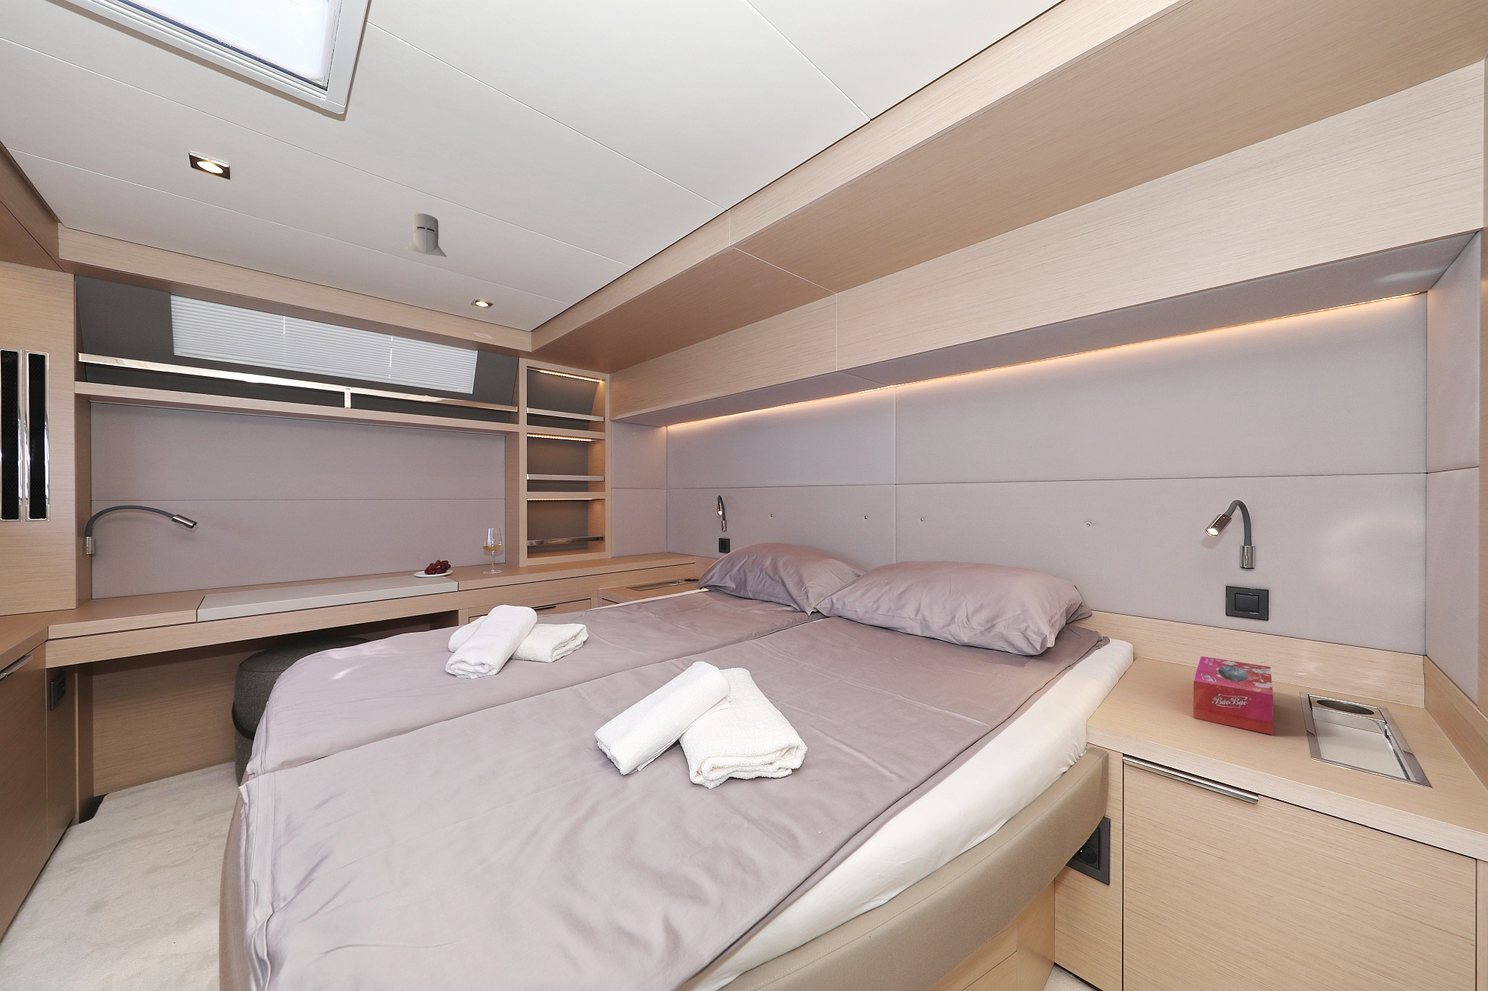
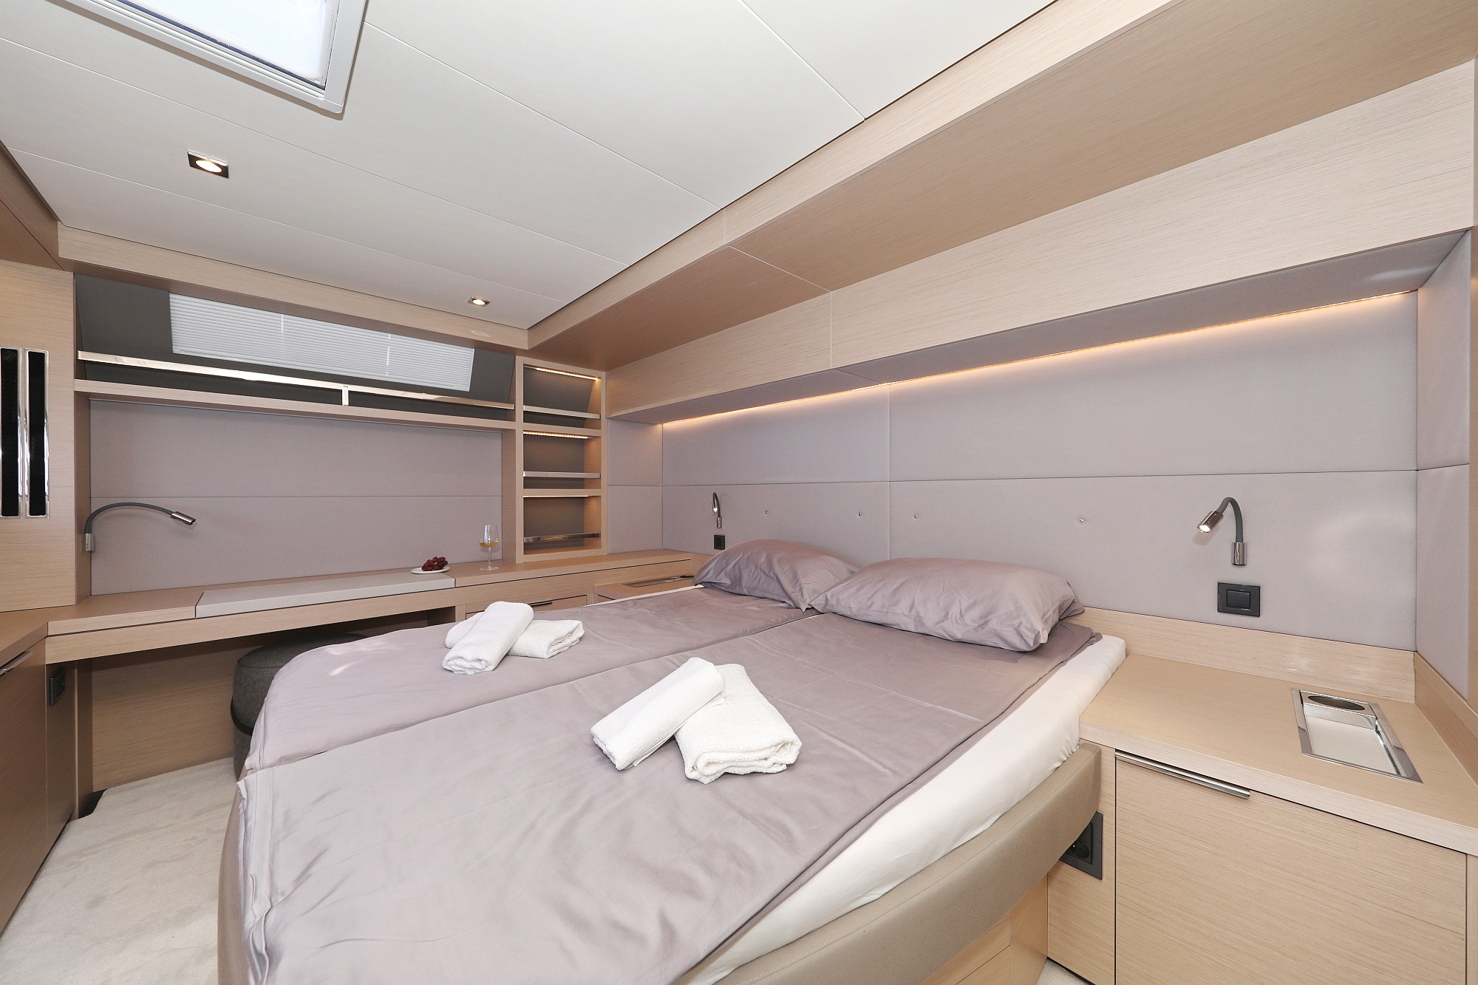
- tissue box [1193,656,1273,736]
- knight helmet [404,212,448,258]
